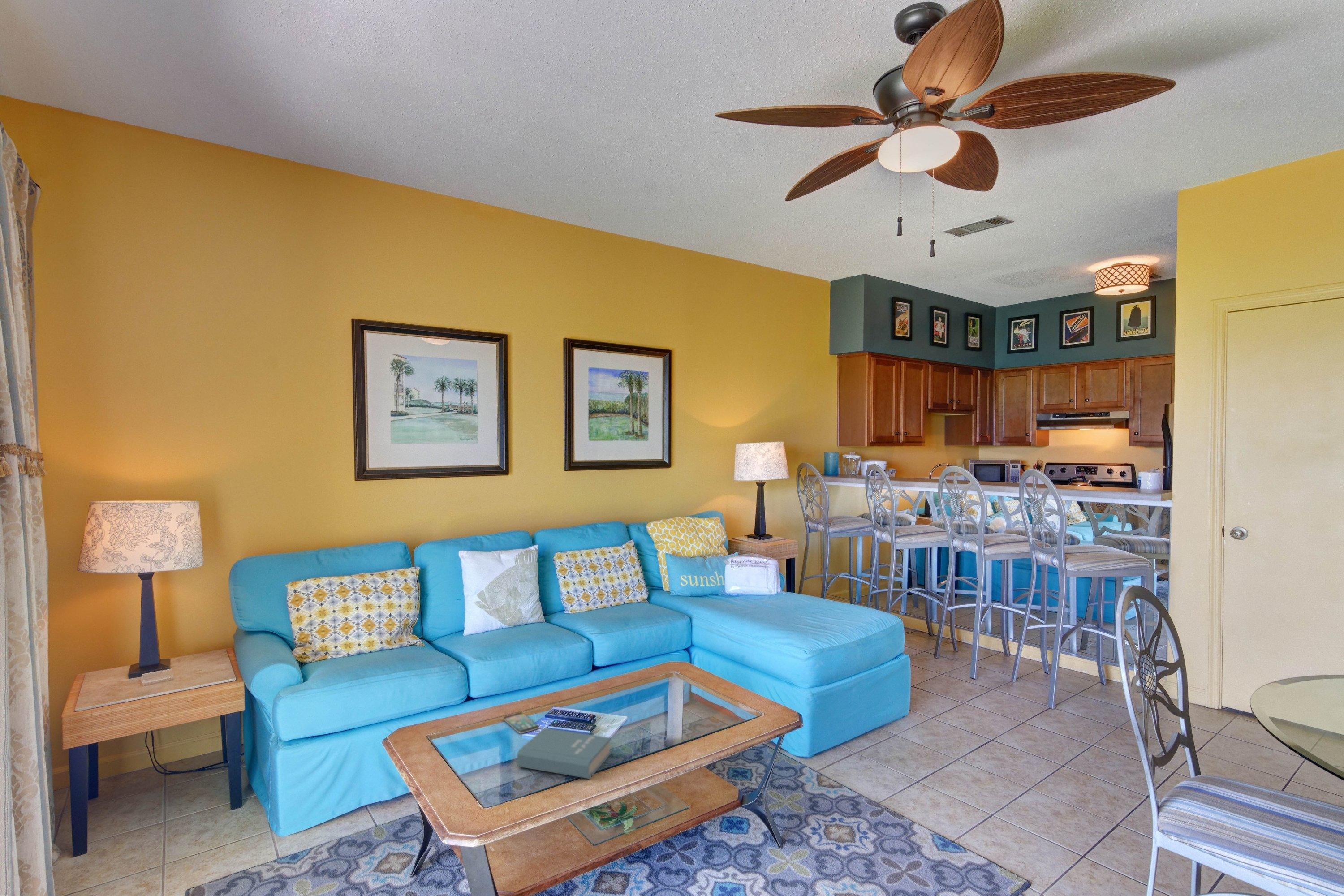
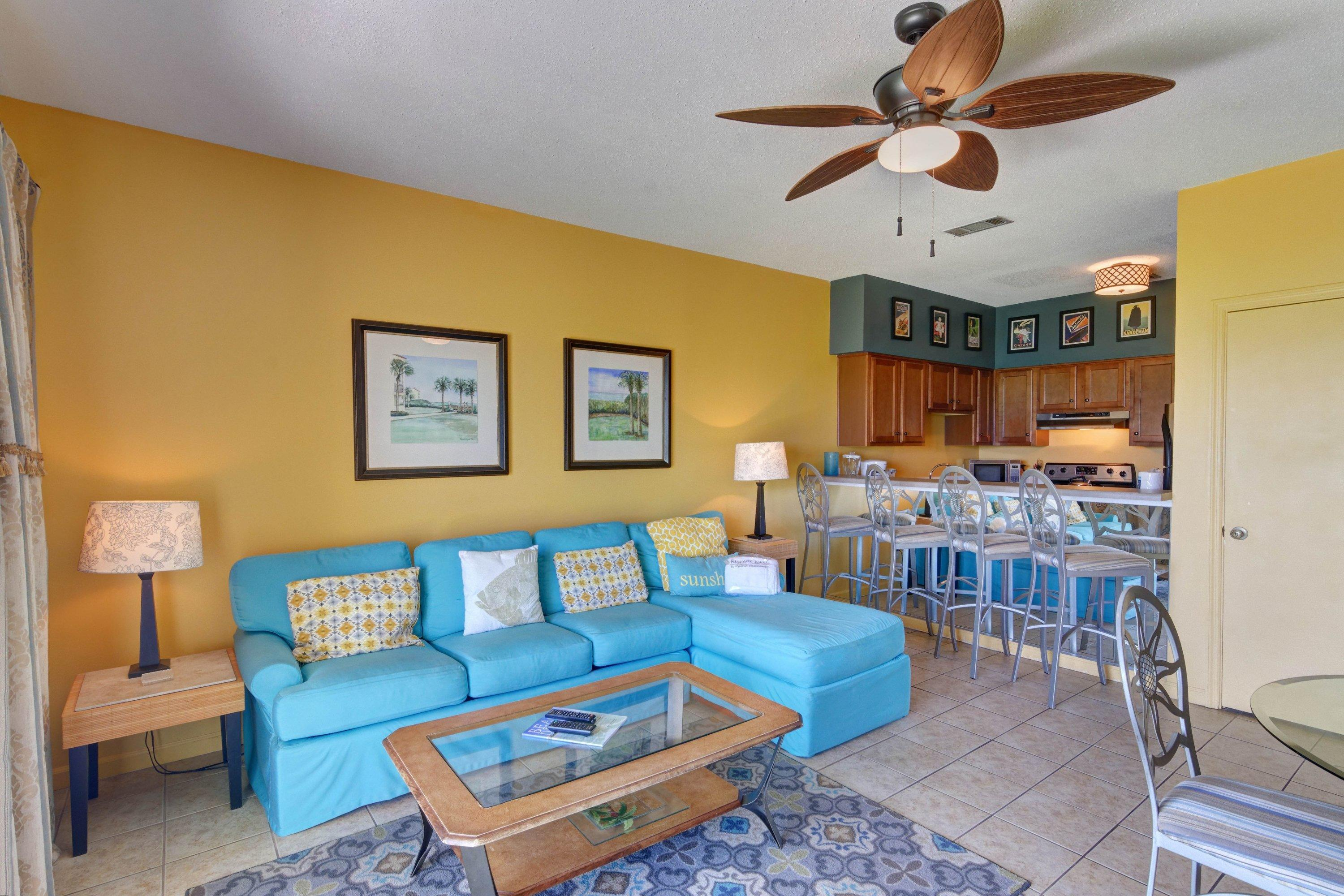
- book [517,728,612,780]
- smartphone [503,712,540,734]
